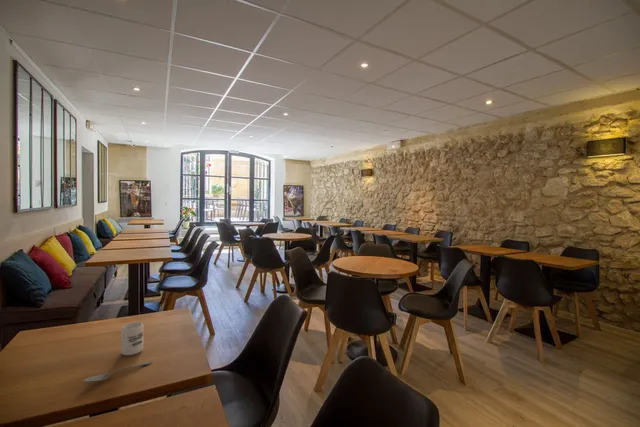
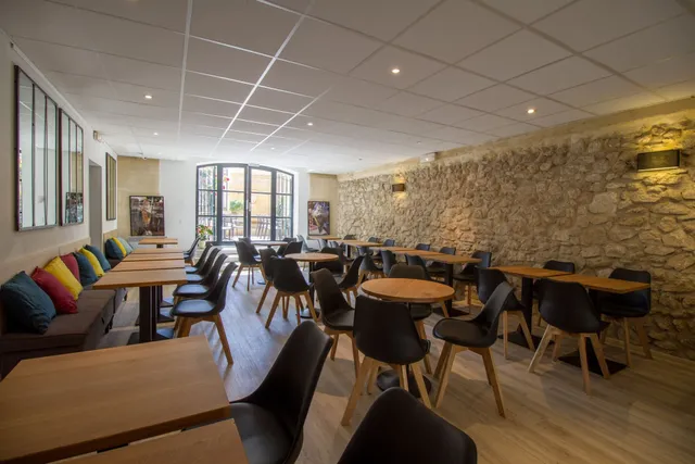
- spoon [83,361,153,383]
- cup [120,321,144,356]
